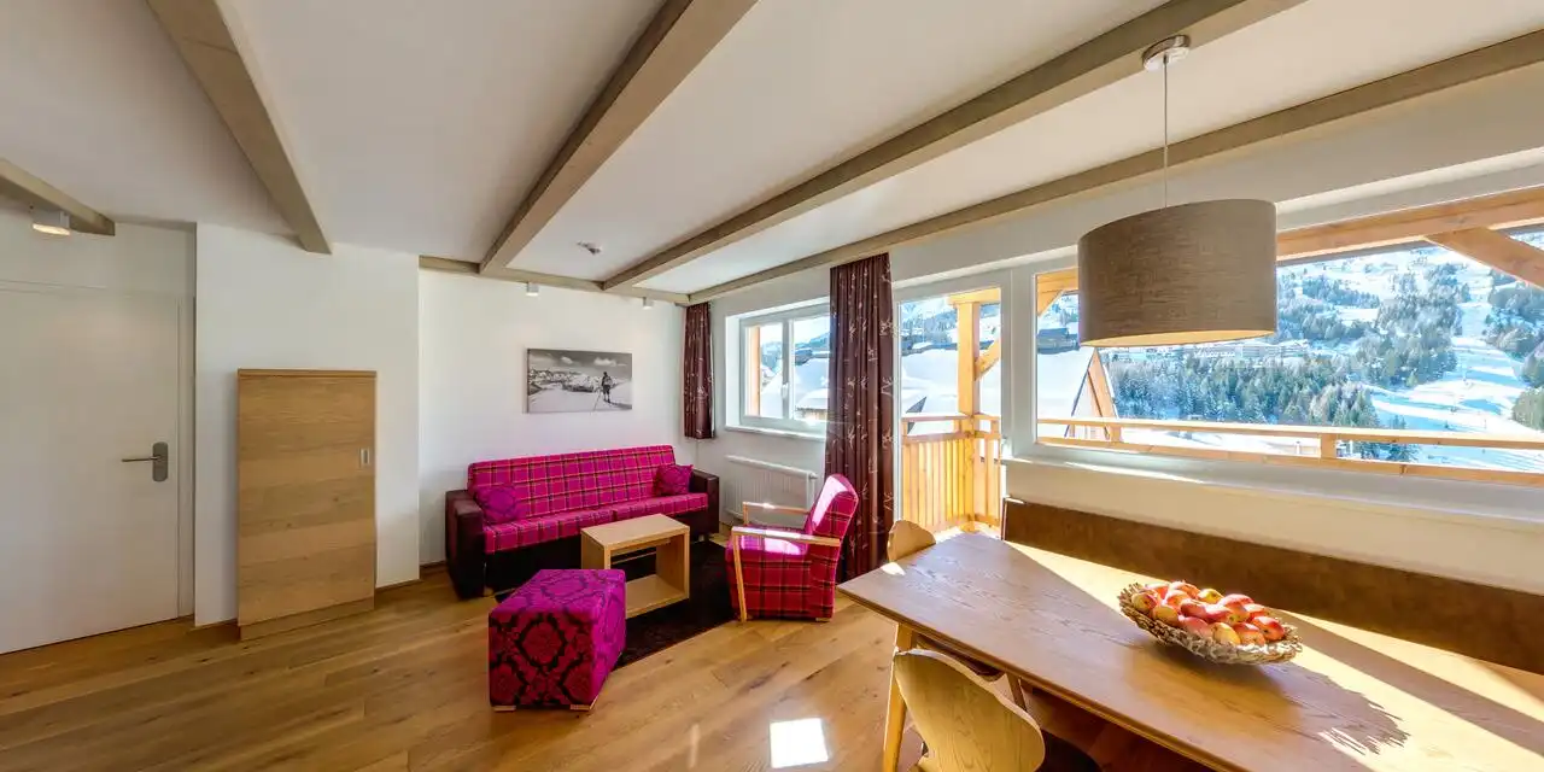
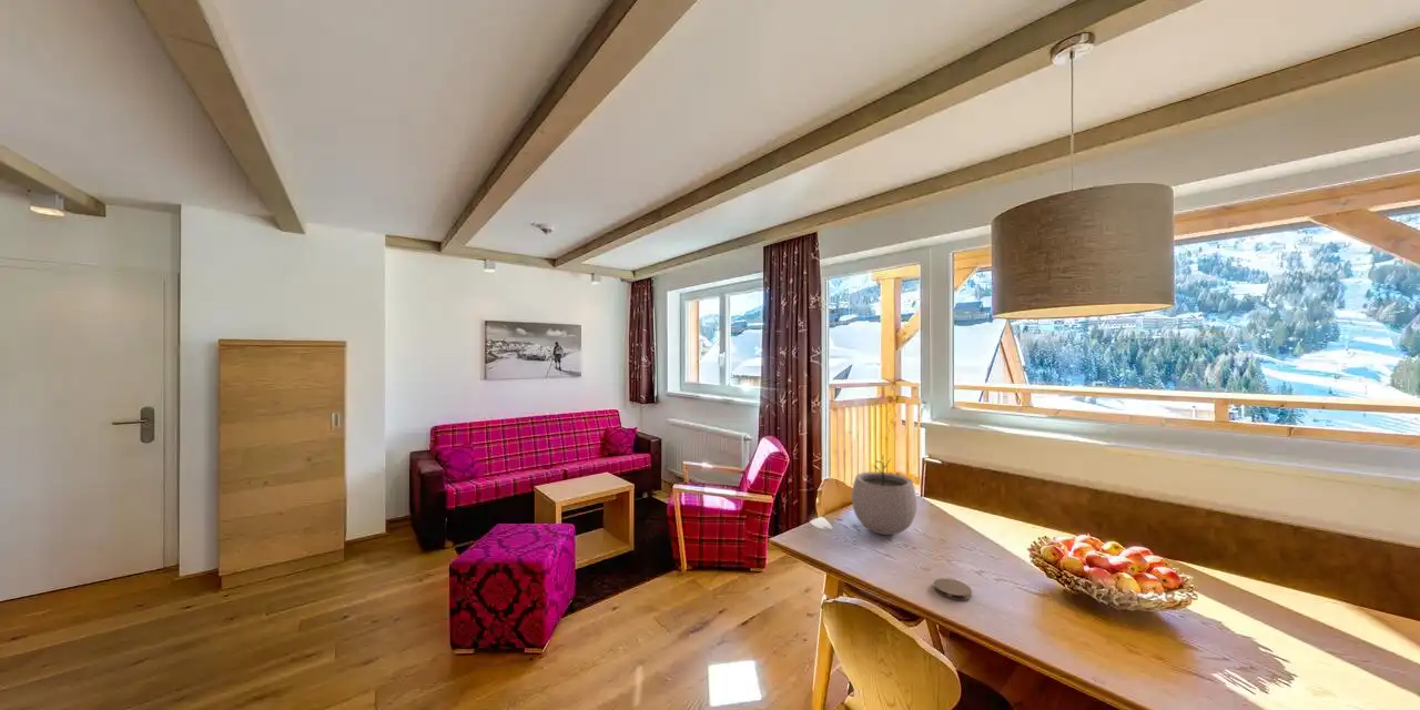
+ coaster [933,578,973,601]
+ plant pot [851,454,919,536]
